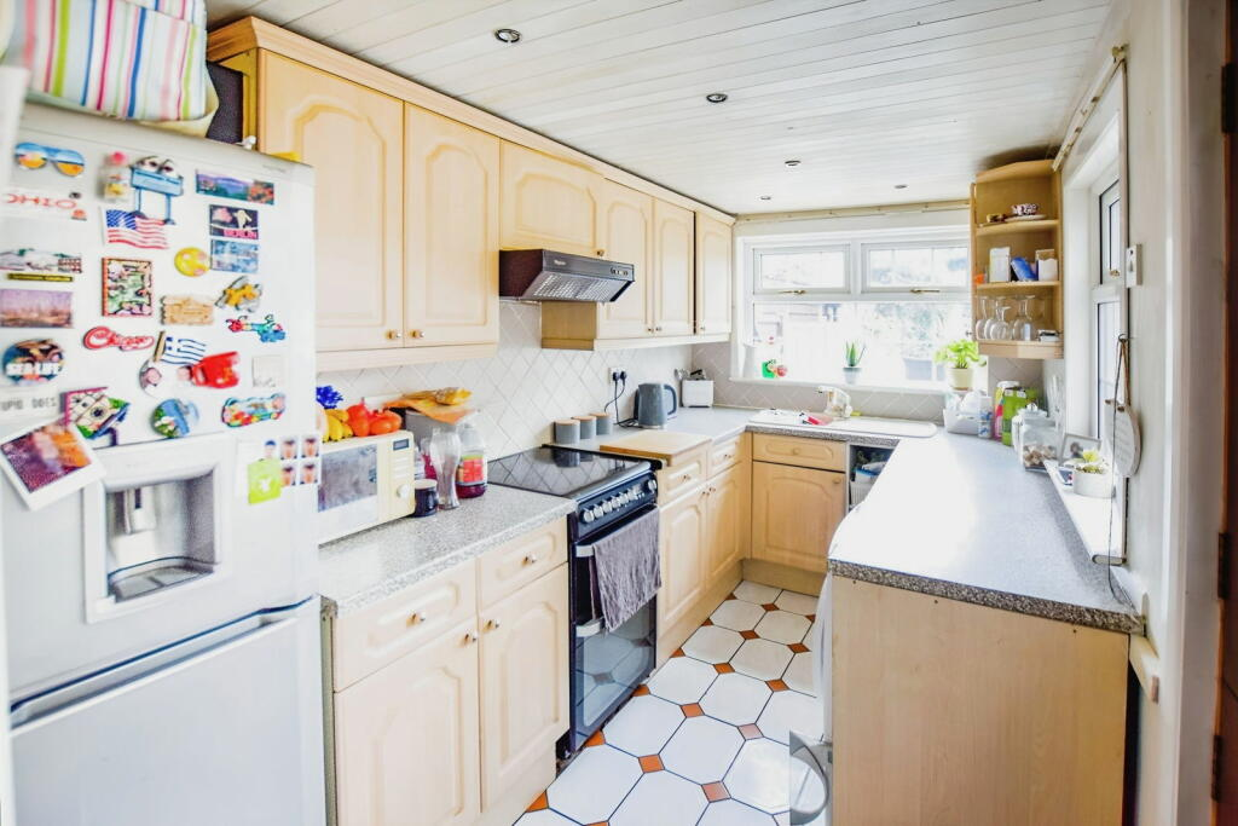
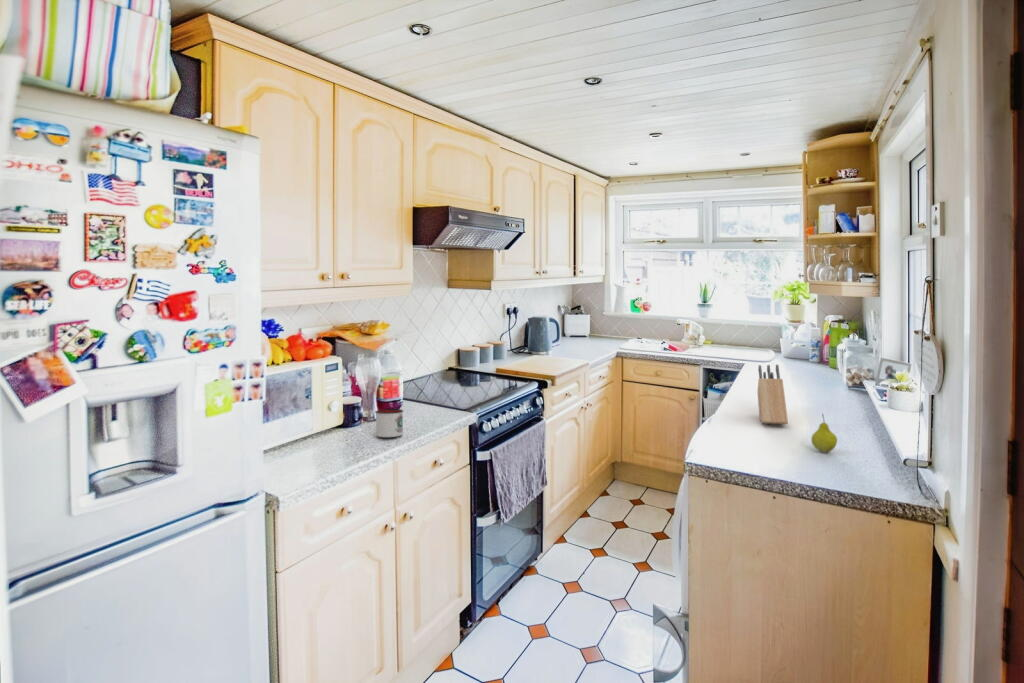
+ mug [374,408,405,438]
+ fruit [810,413,838,453]
+ knife block [757,364,789,425]
